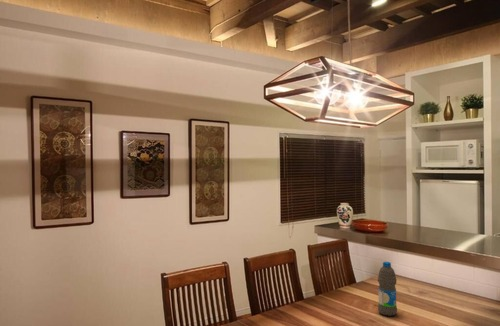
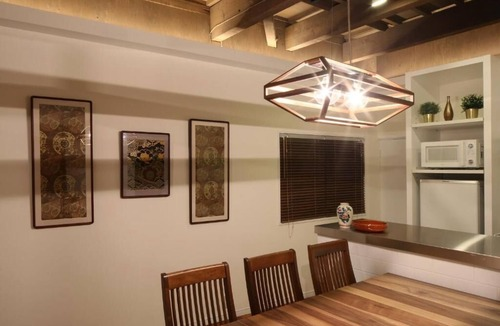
- water bottle [377,261,398,317]
